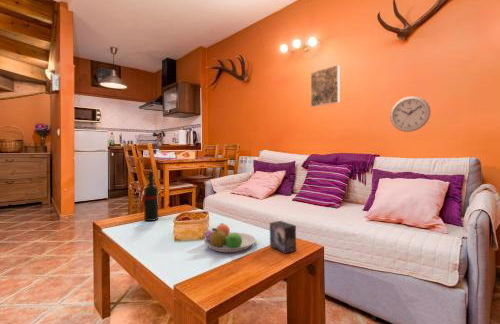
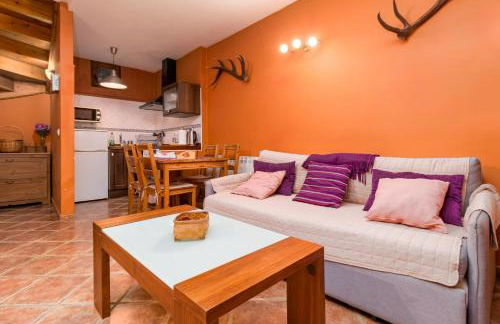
- fruit bowl [203,222,257,253]
- small box [269,220,297,254]
- wall clock [389,95,432,133]
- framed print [310,64,341,108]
- wine bottle [139,169,159,222]
